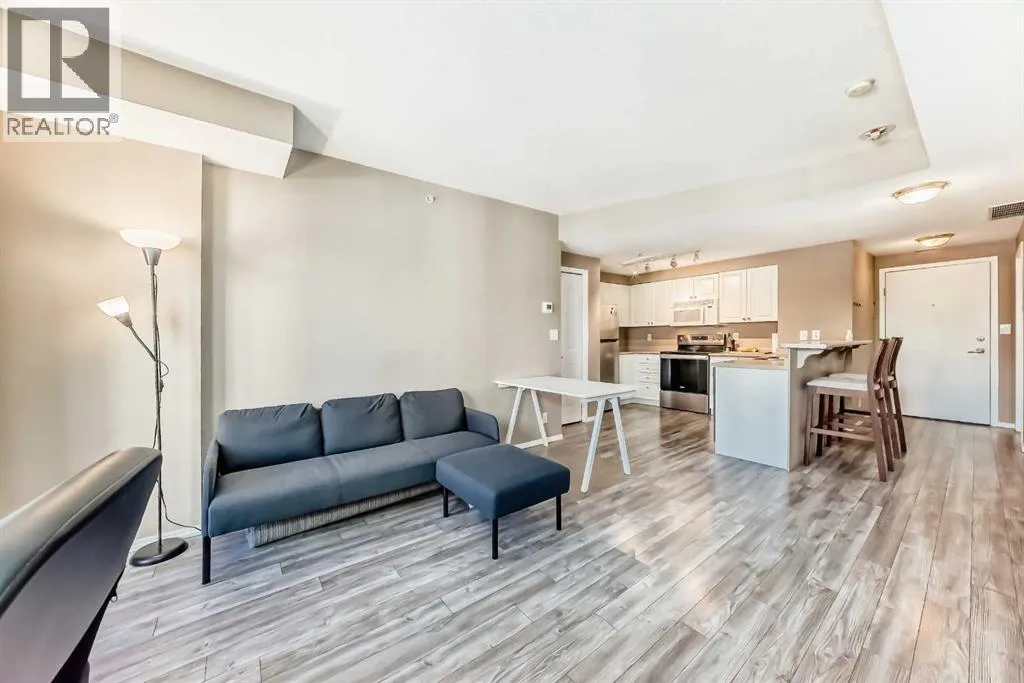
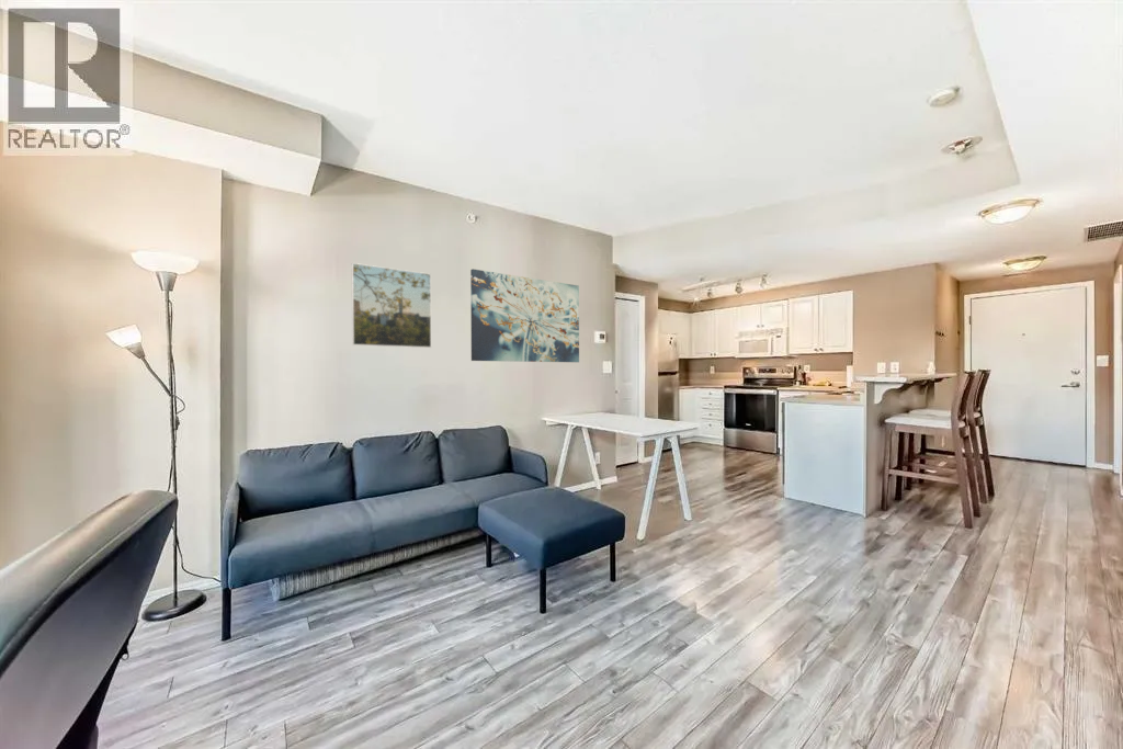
+ wall art [469,268,580,363]
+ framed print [351,262,432,349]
